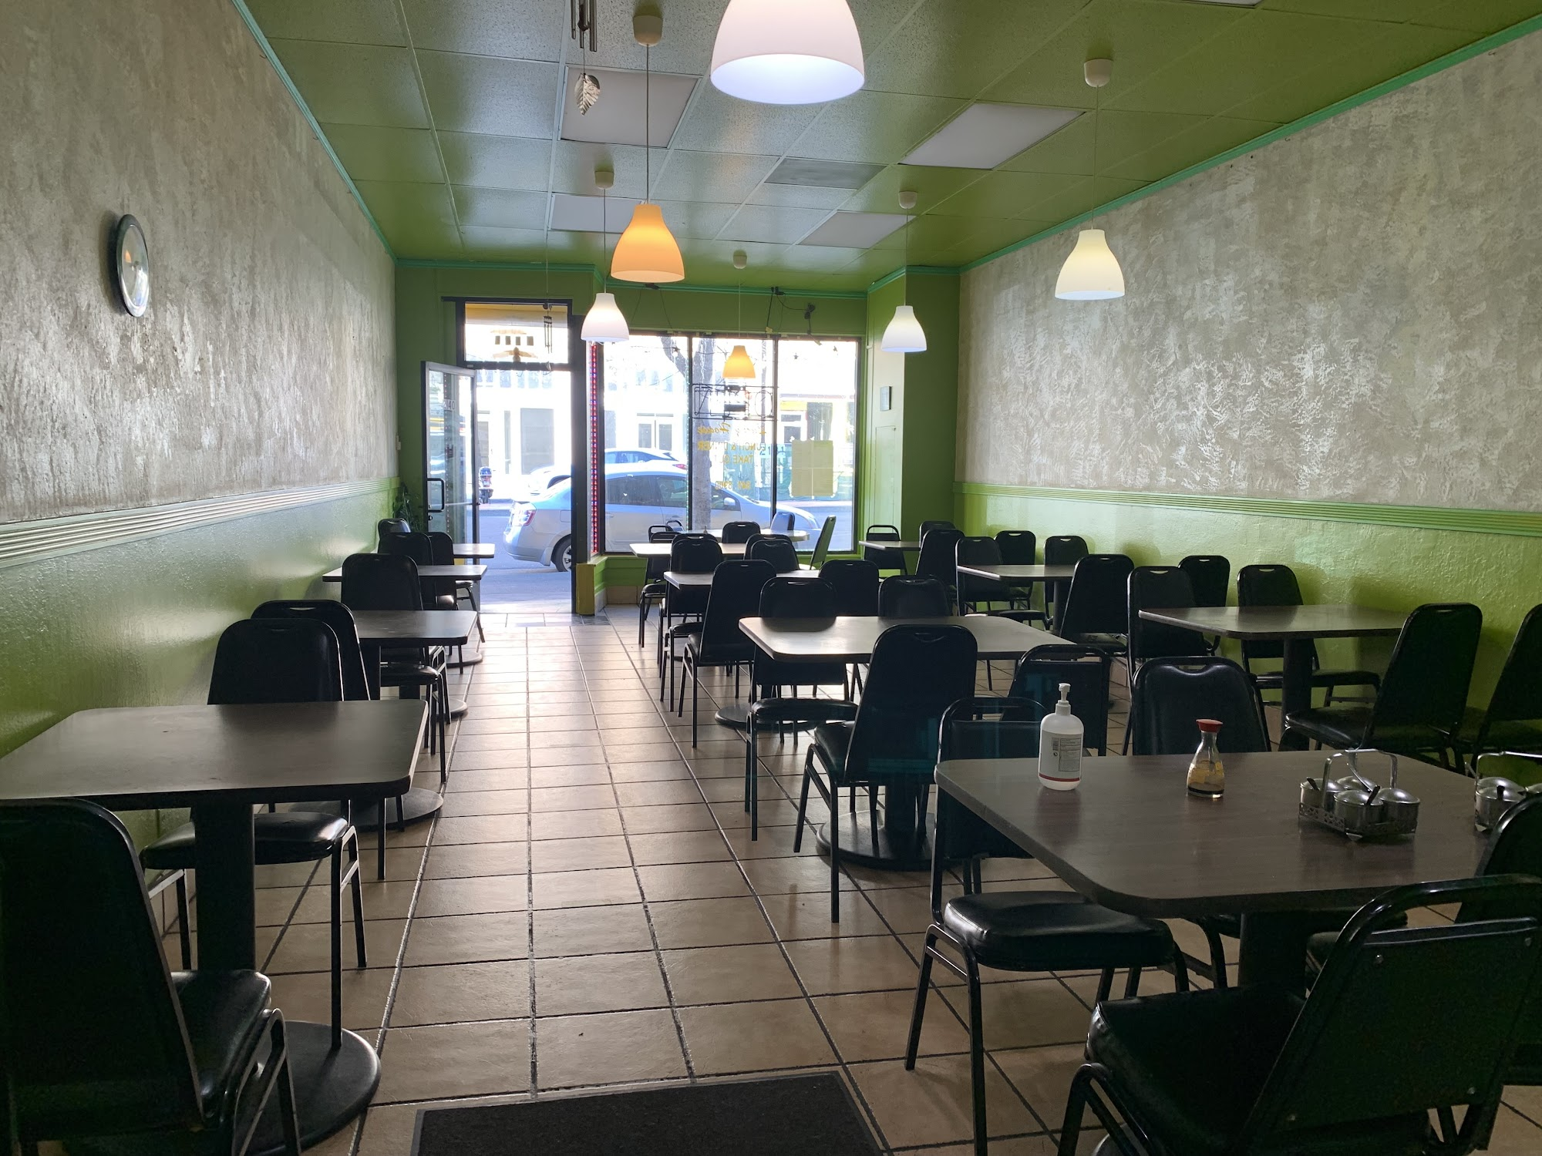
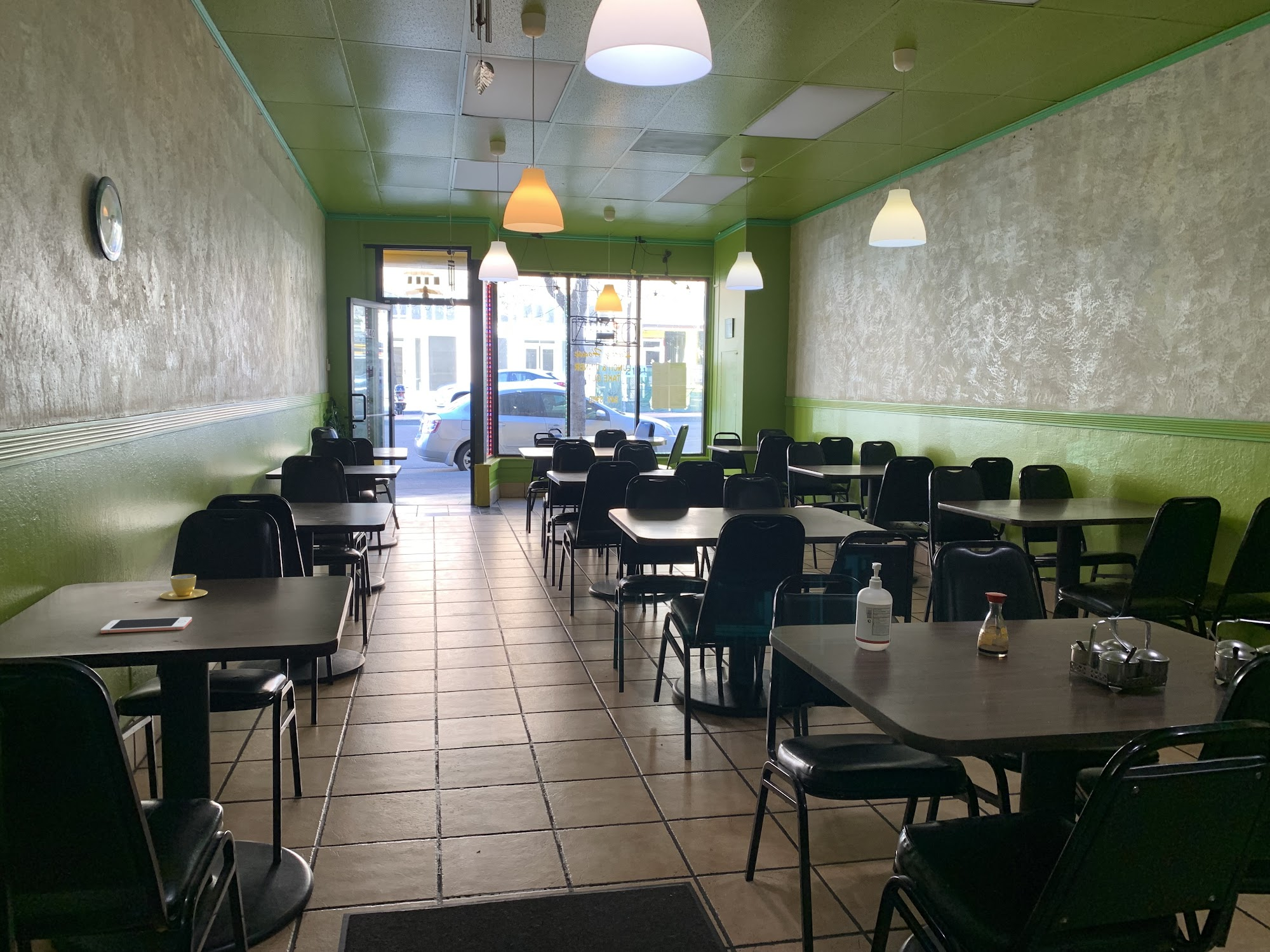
+ cup [159,574,208,600]
+ cell phone [100,616,192,634]
